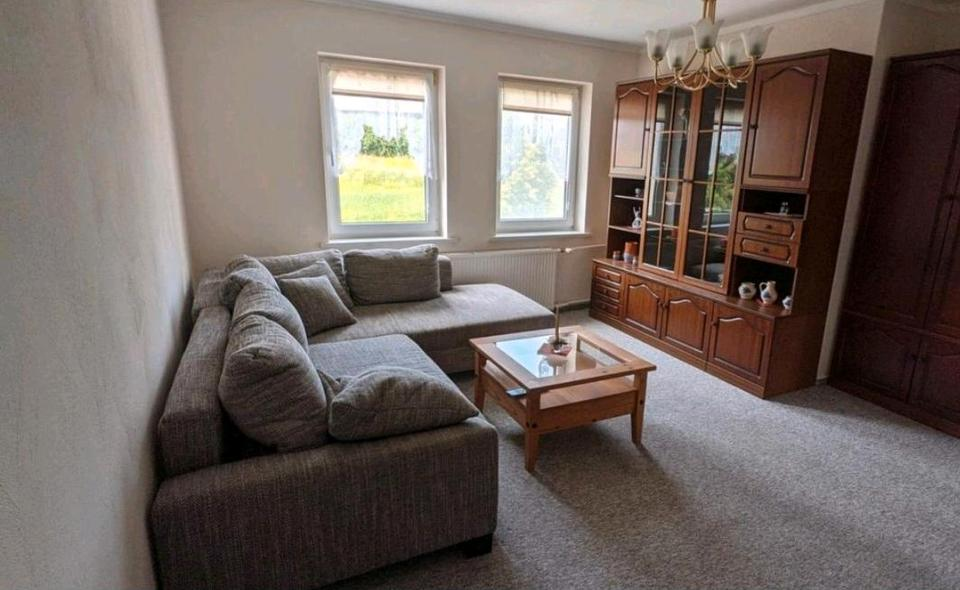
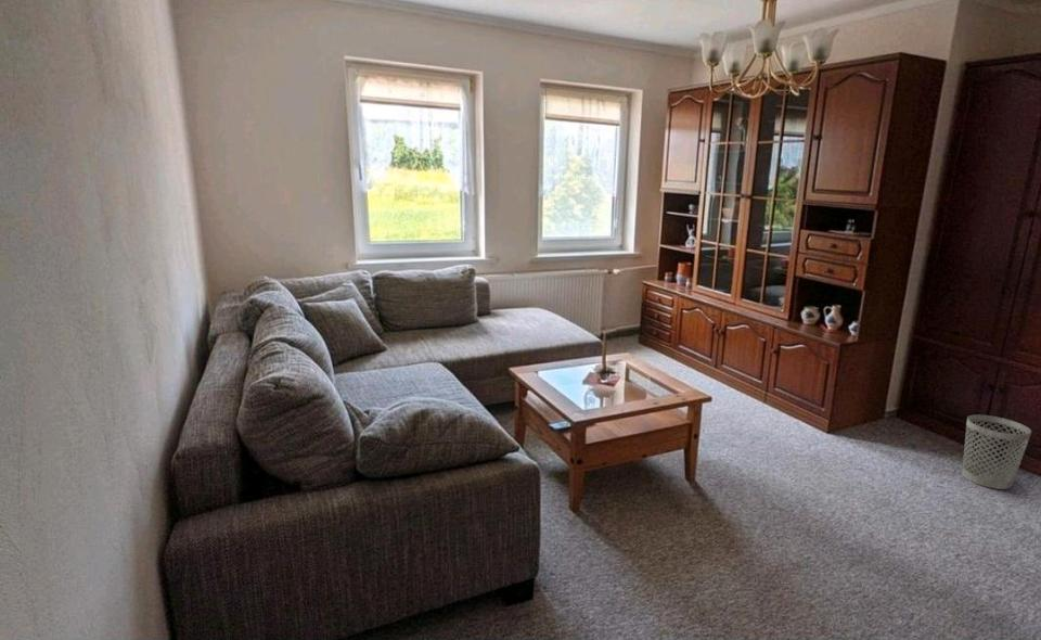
+ wastebasket [961,414,1032,490]
